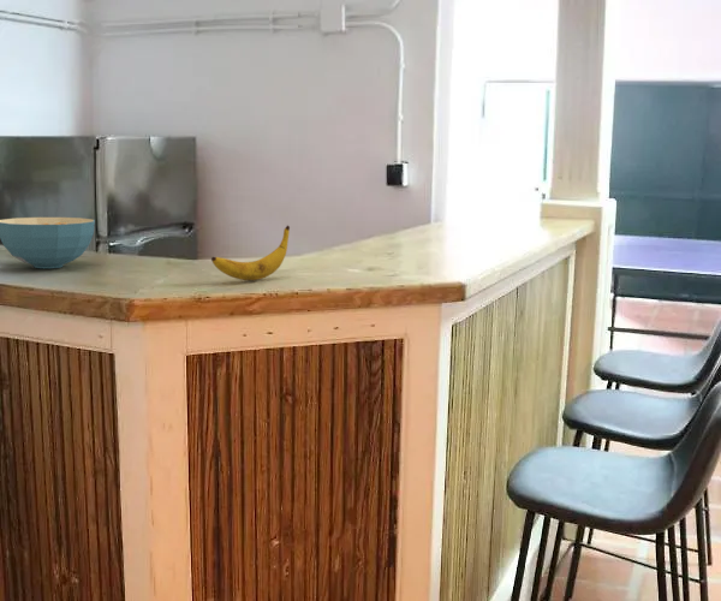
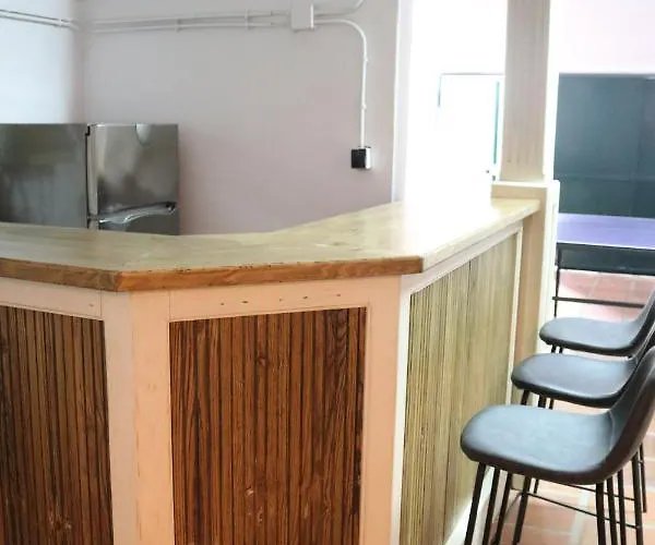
- cereal bowl [0,216,96,269]
- banana [210,224,291,281]
